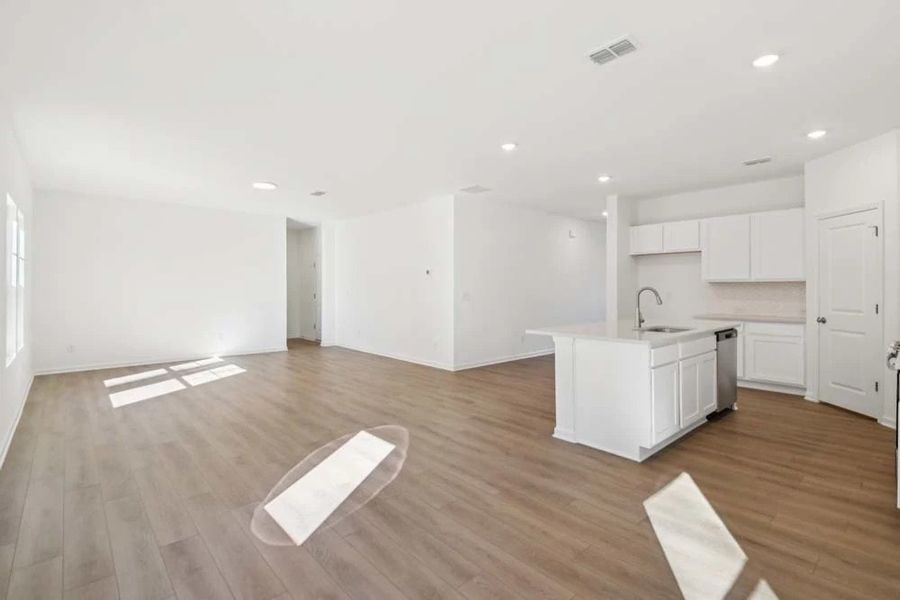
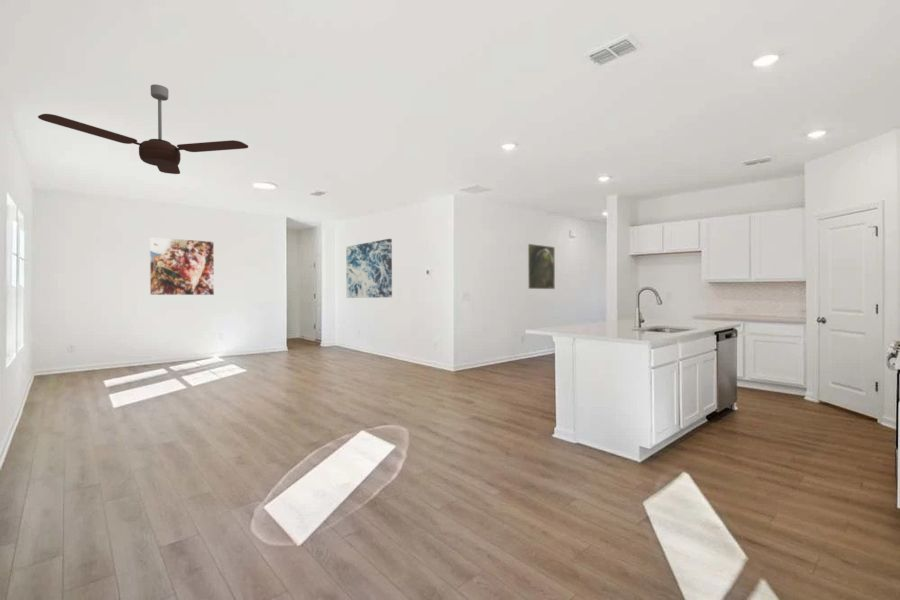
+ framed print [526,243,556,290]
+ wall art [345,238,393,299]
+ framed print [148,236,215,296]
+ ceiling fan [37,83,249,175]
